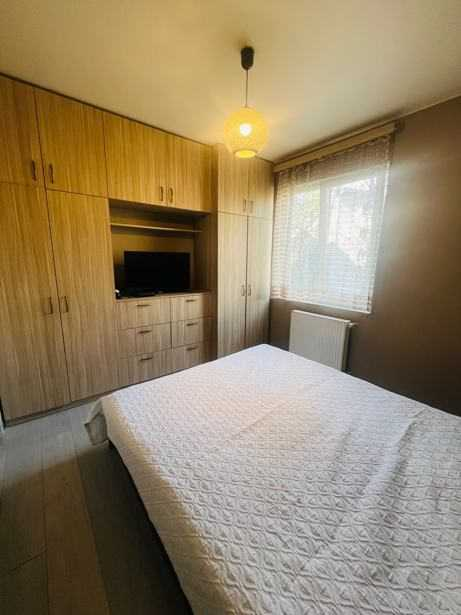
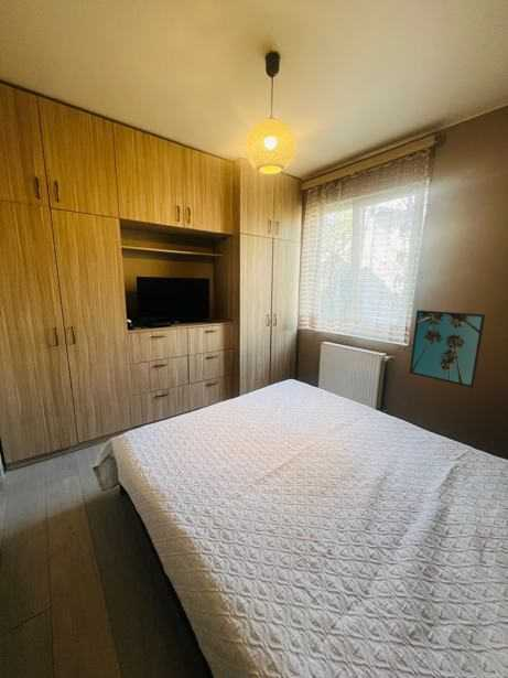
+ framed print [409,309,486,389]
